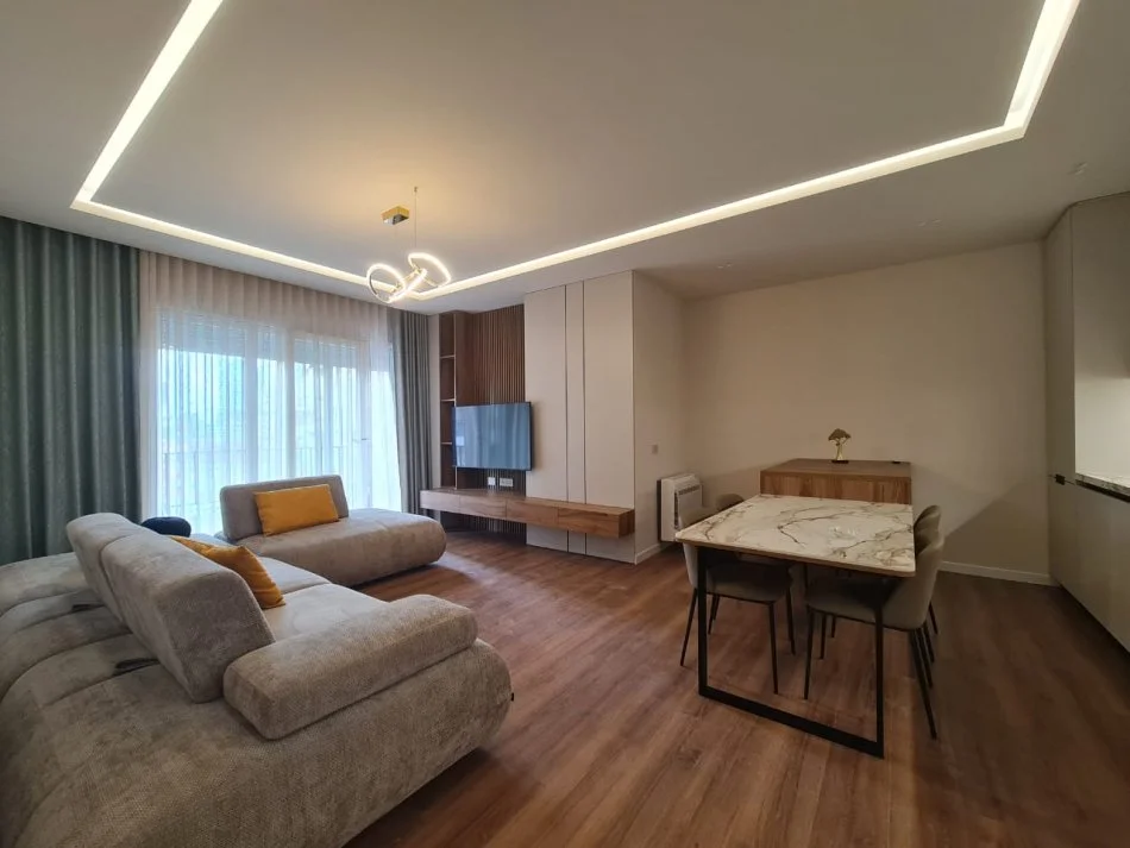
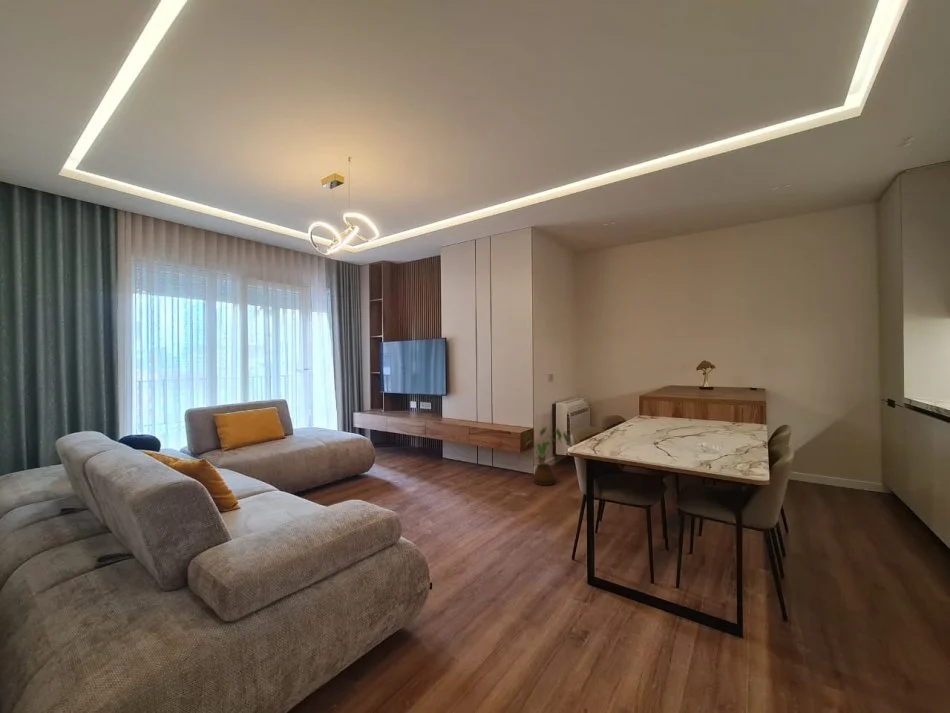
+ house plant [523,426,571,486]
